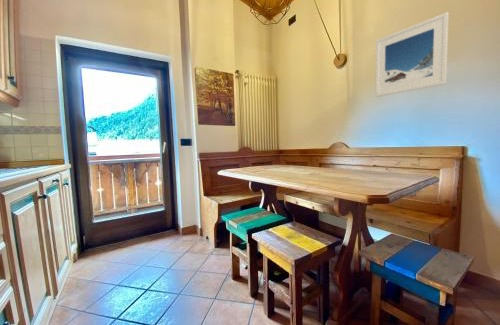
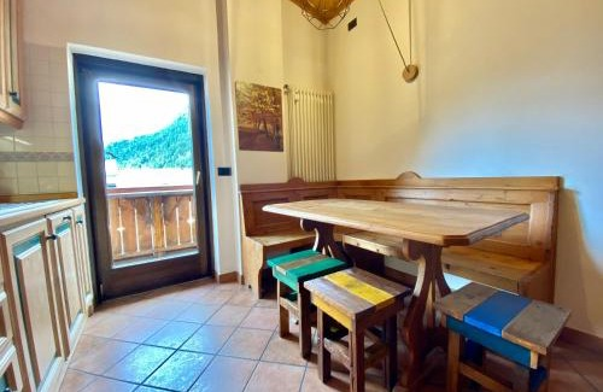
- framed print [374,11,450,98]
